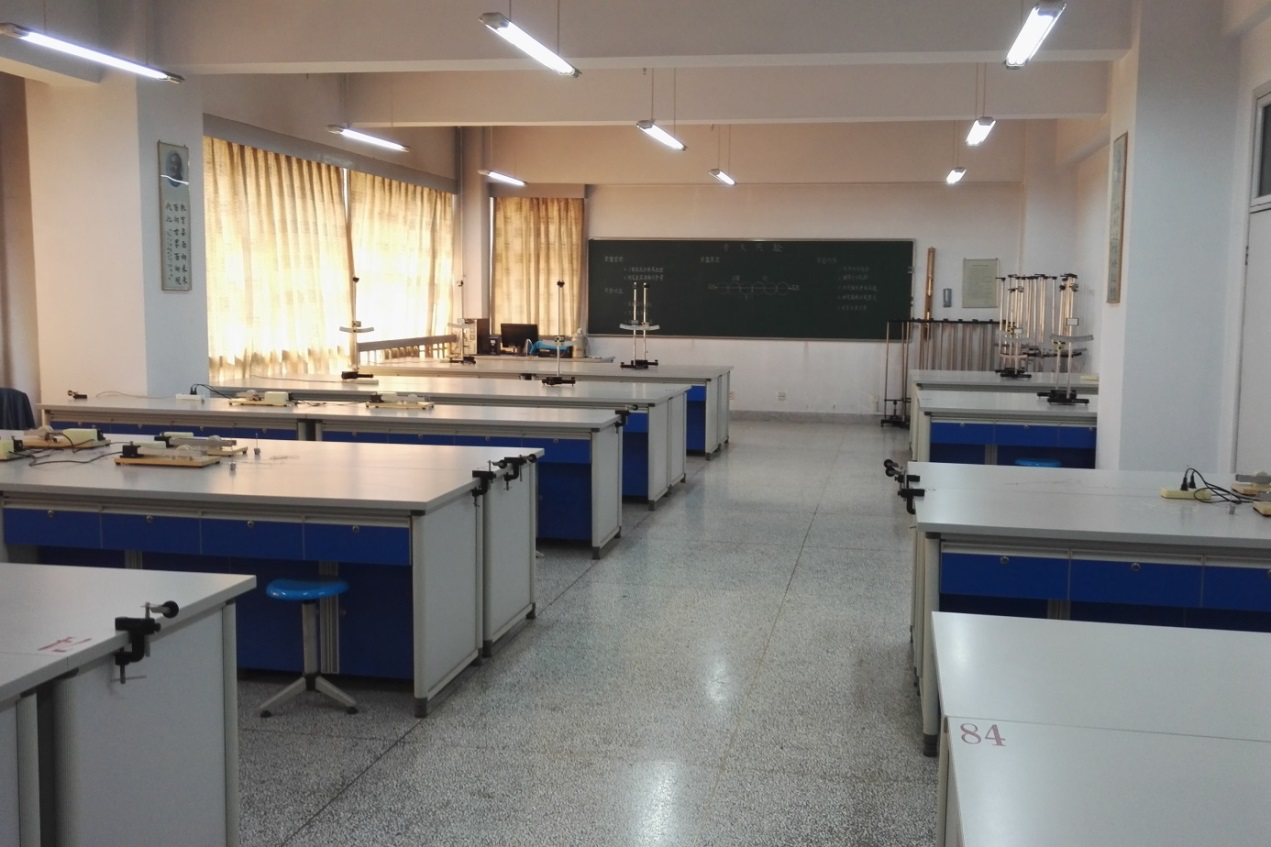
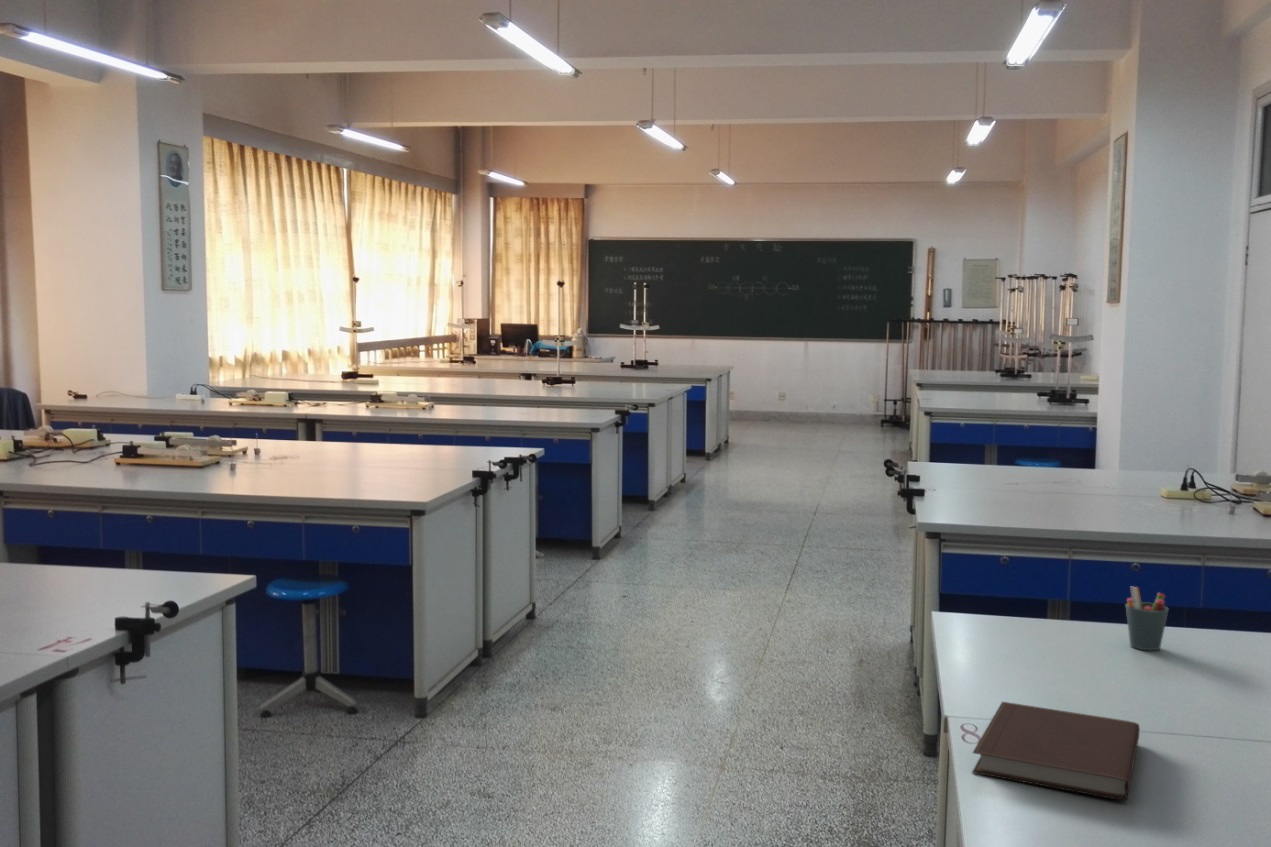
+ notebook [971,701,1141,801]
+ pen holder [1124,586,1170,652]
